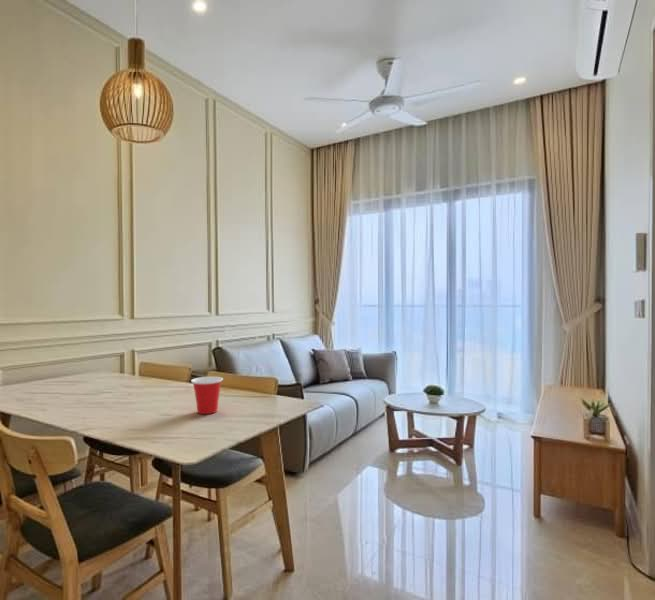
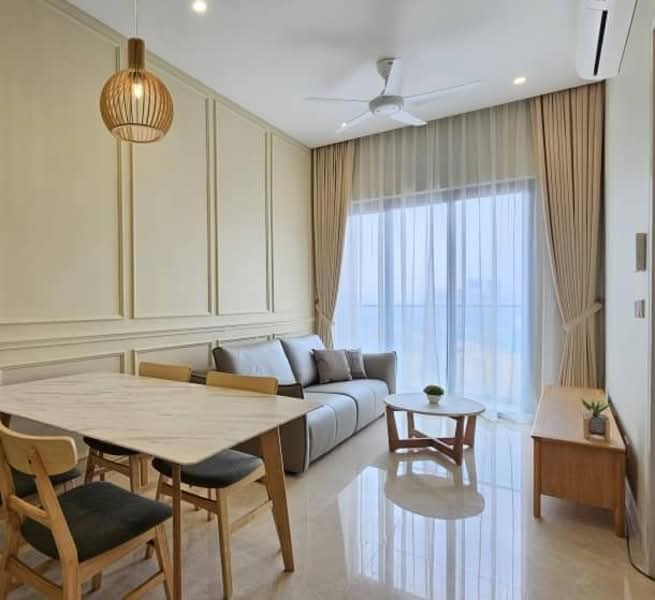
- cup [190,376,224,415]
